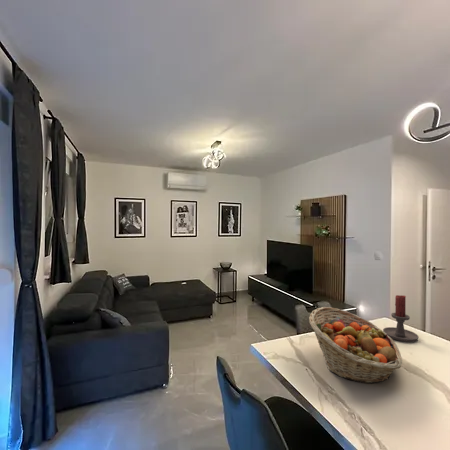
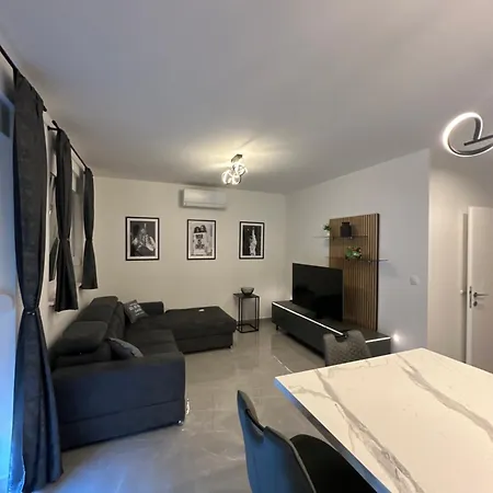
- candle holder [382,294,419,343]
- fruit basket [308,306,403,385]
